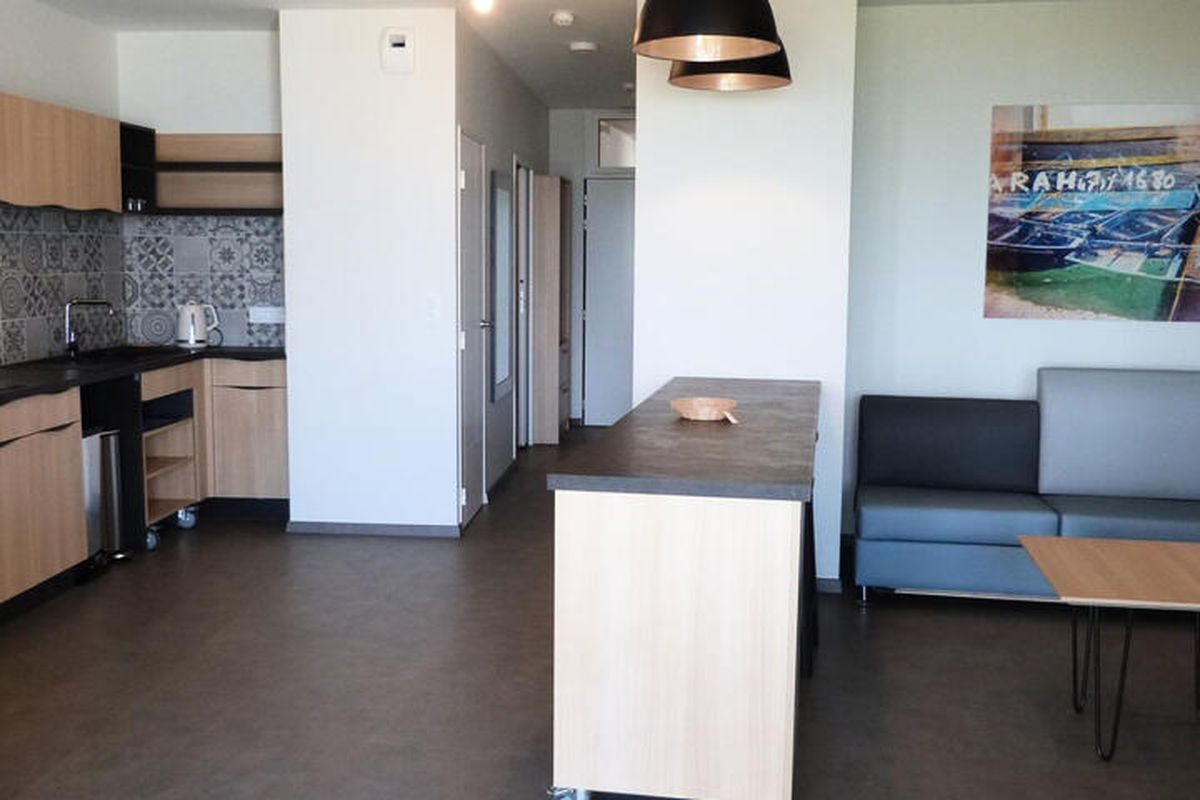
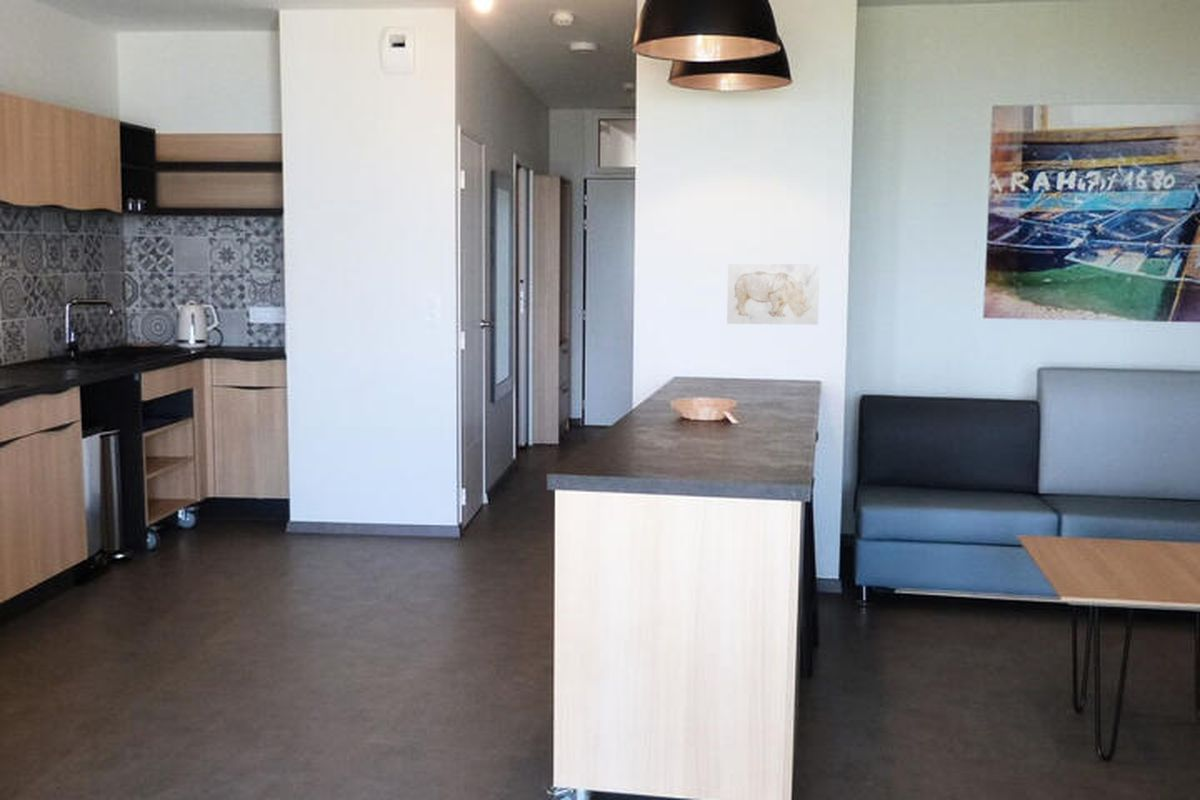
+ wall art [726,263,820,326]
